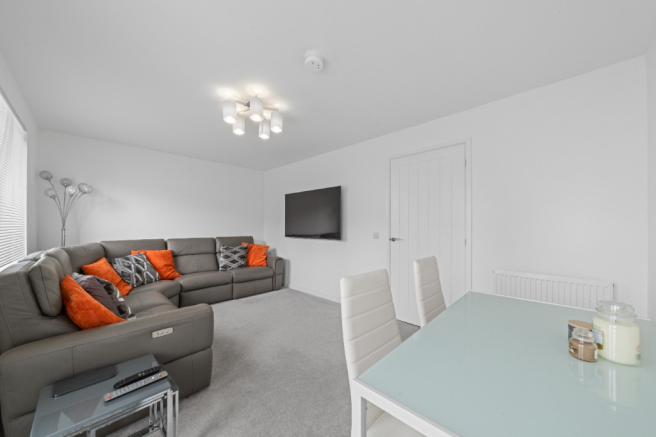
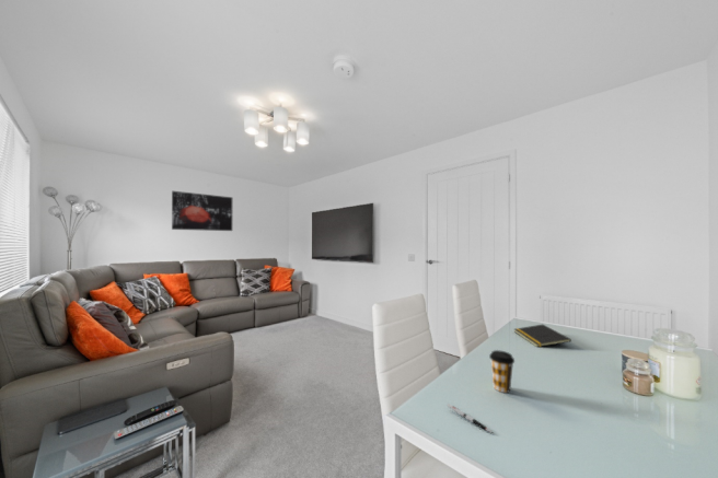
+ pen [447,403,494,434]
+ wall art [171,190,233,232]
+ coffee cup [488,349,516,394]
+ notepad [513,324,572,348]
